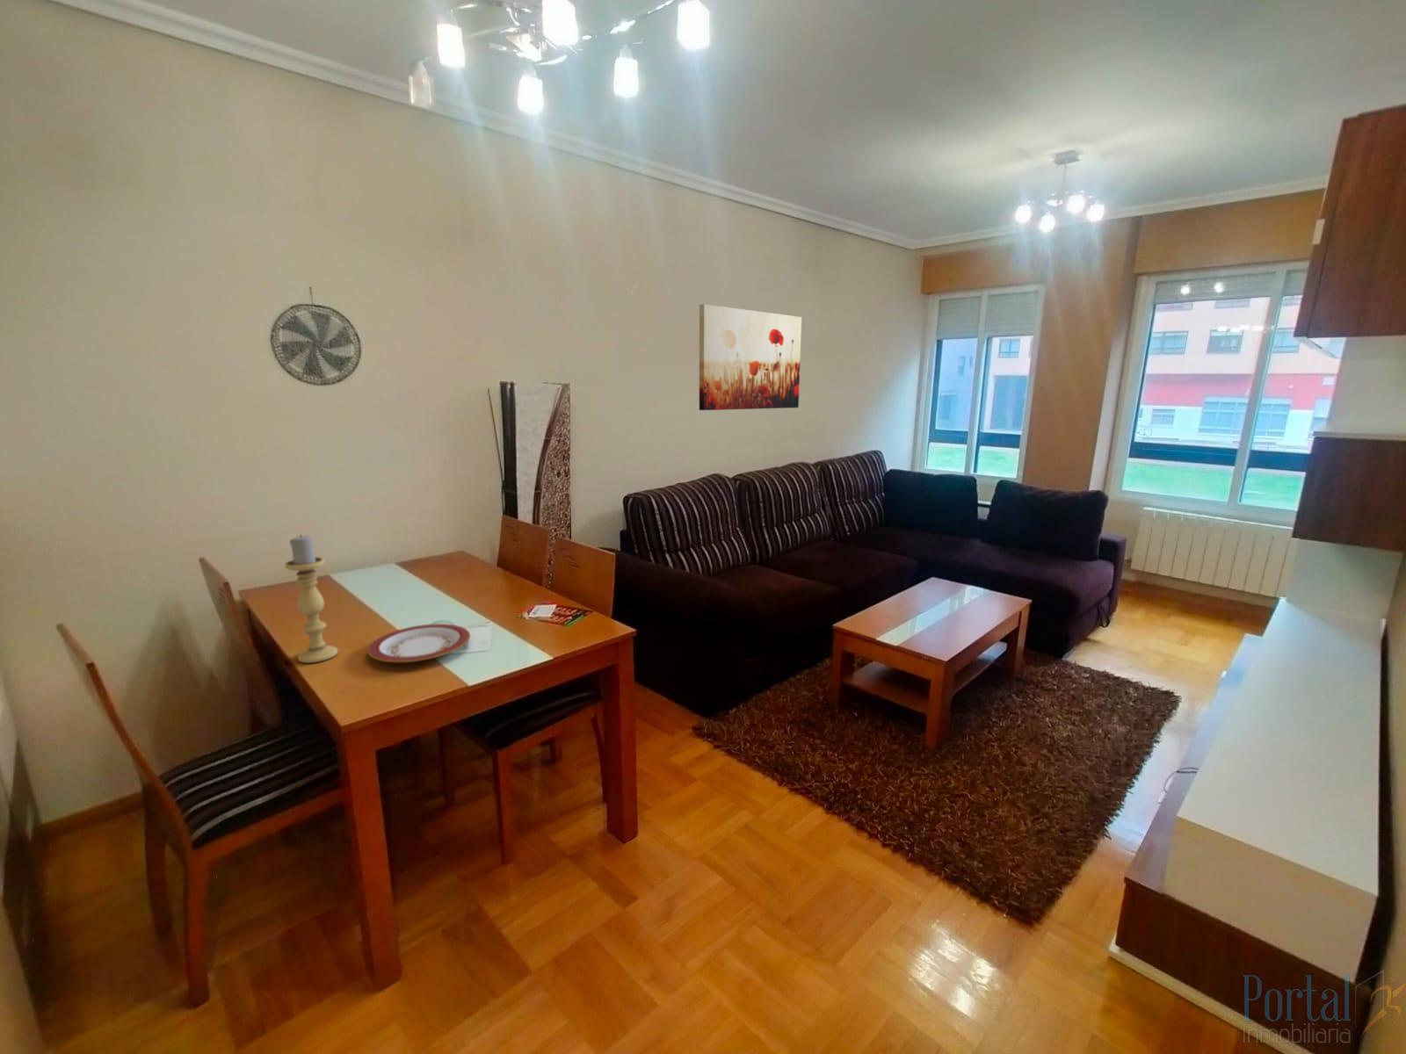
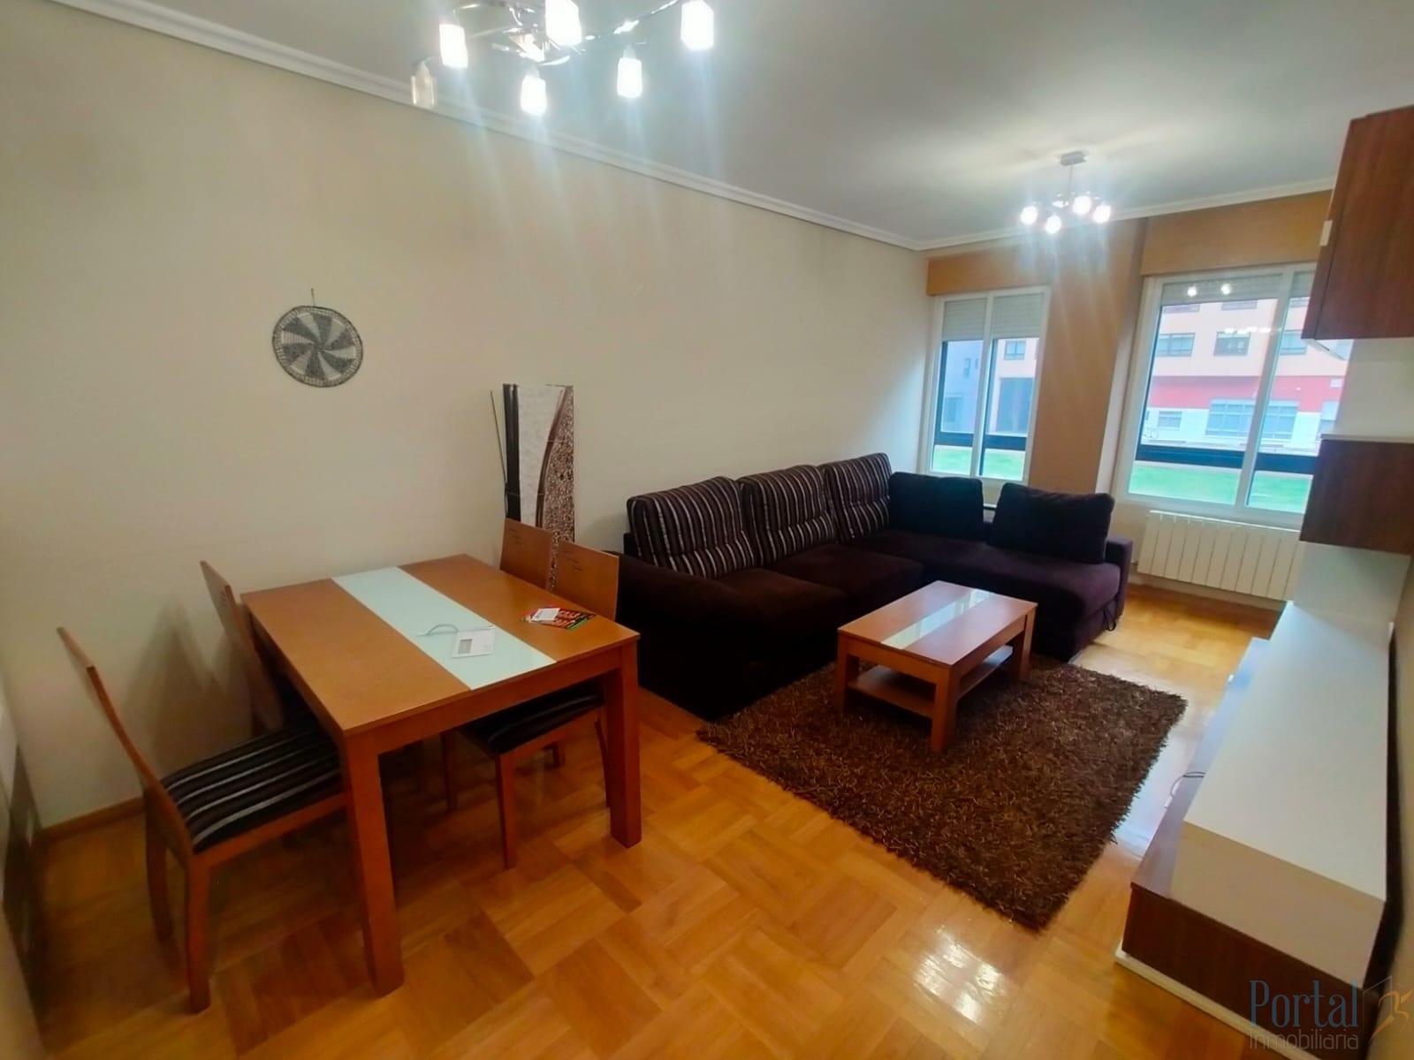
- plate [366,622,471,663]
- candle holder [283,534,339,664]
- wall art [699,303,803,411]
